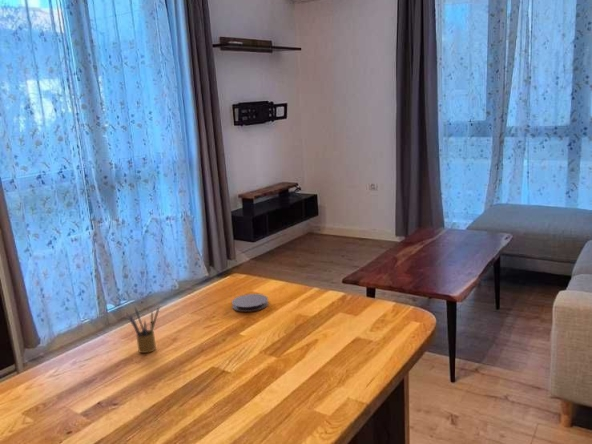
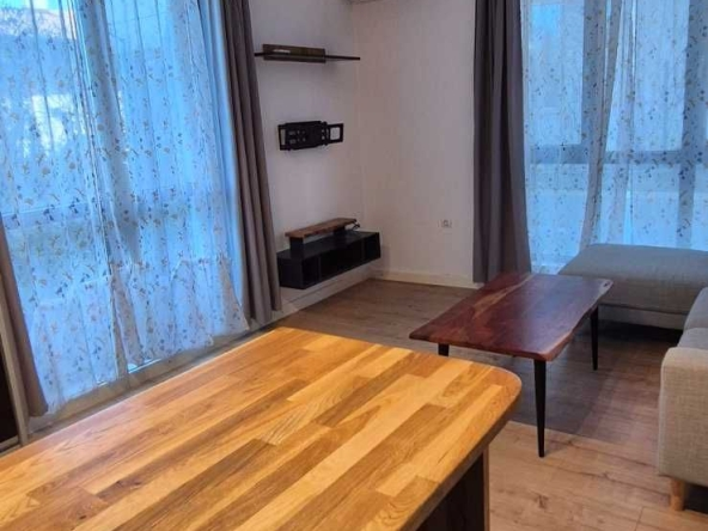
- coaster [231,293,269,313]
- pencil box [125,306,160,354]
